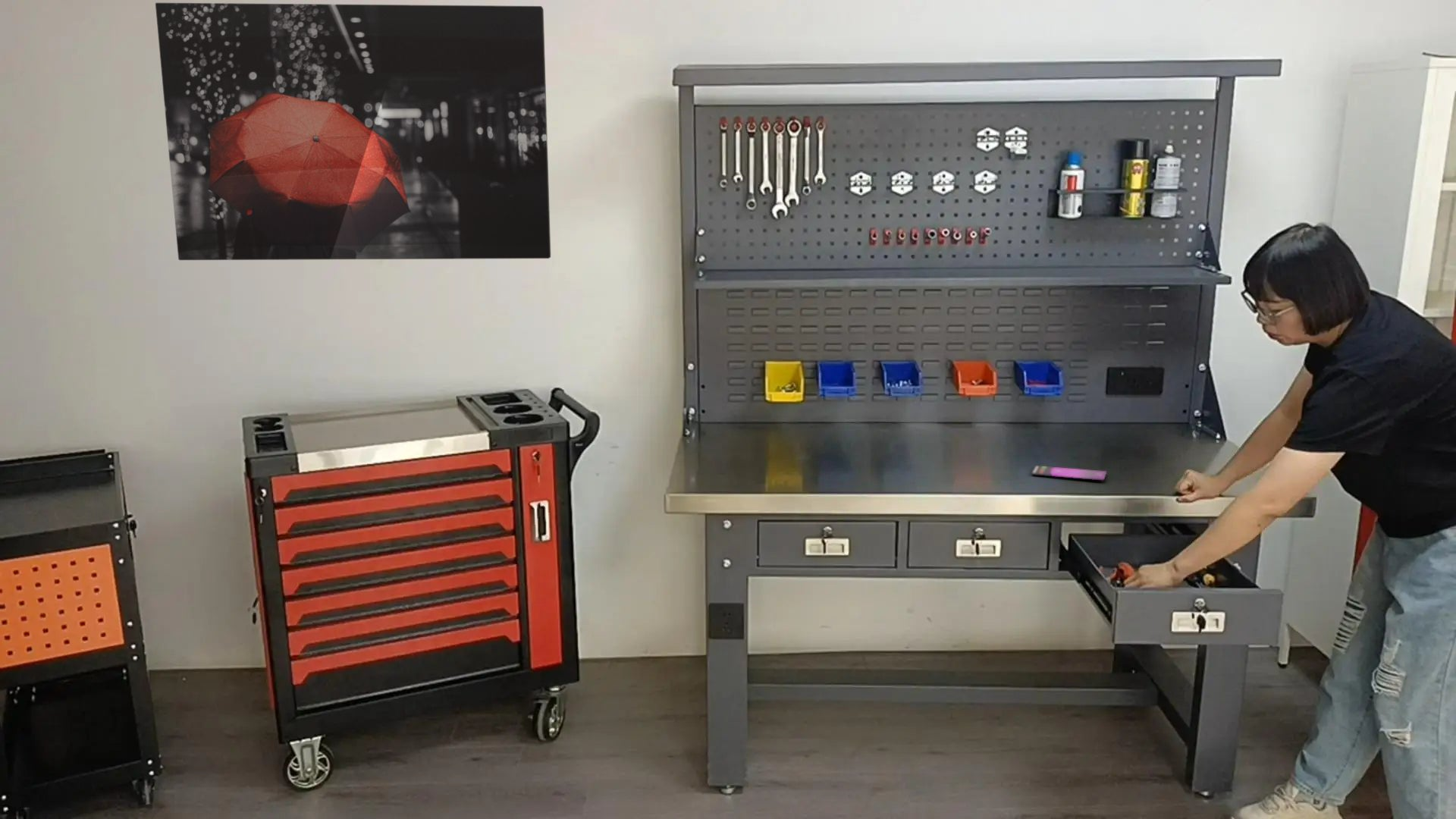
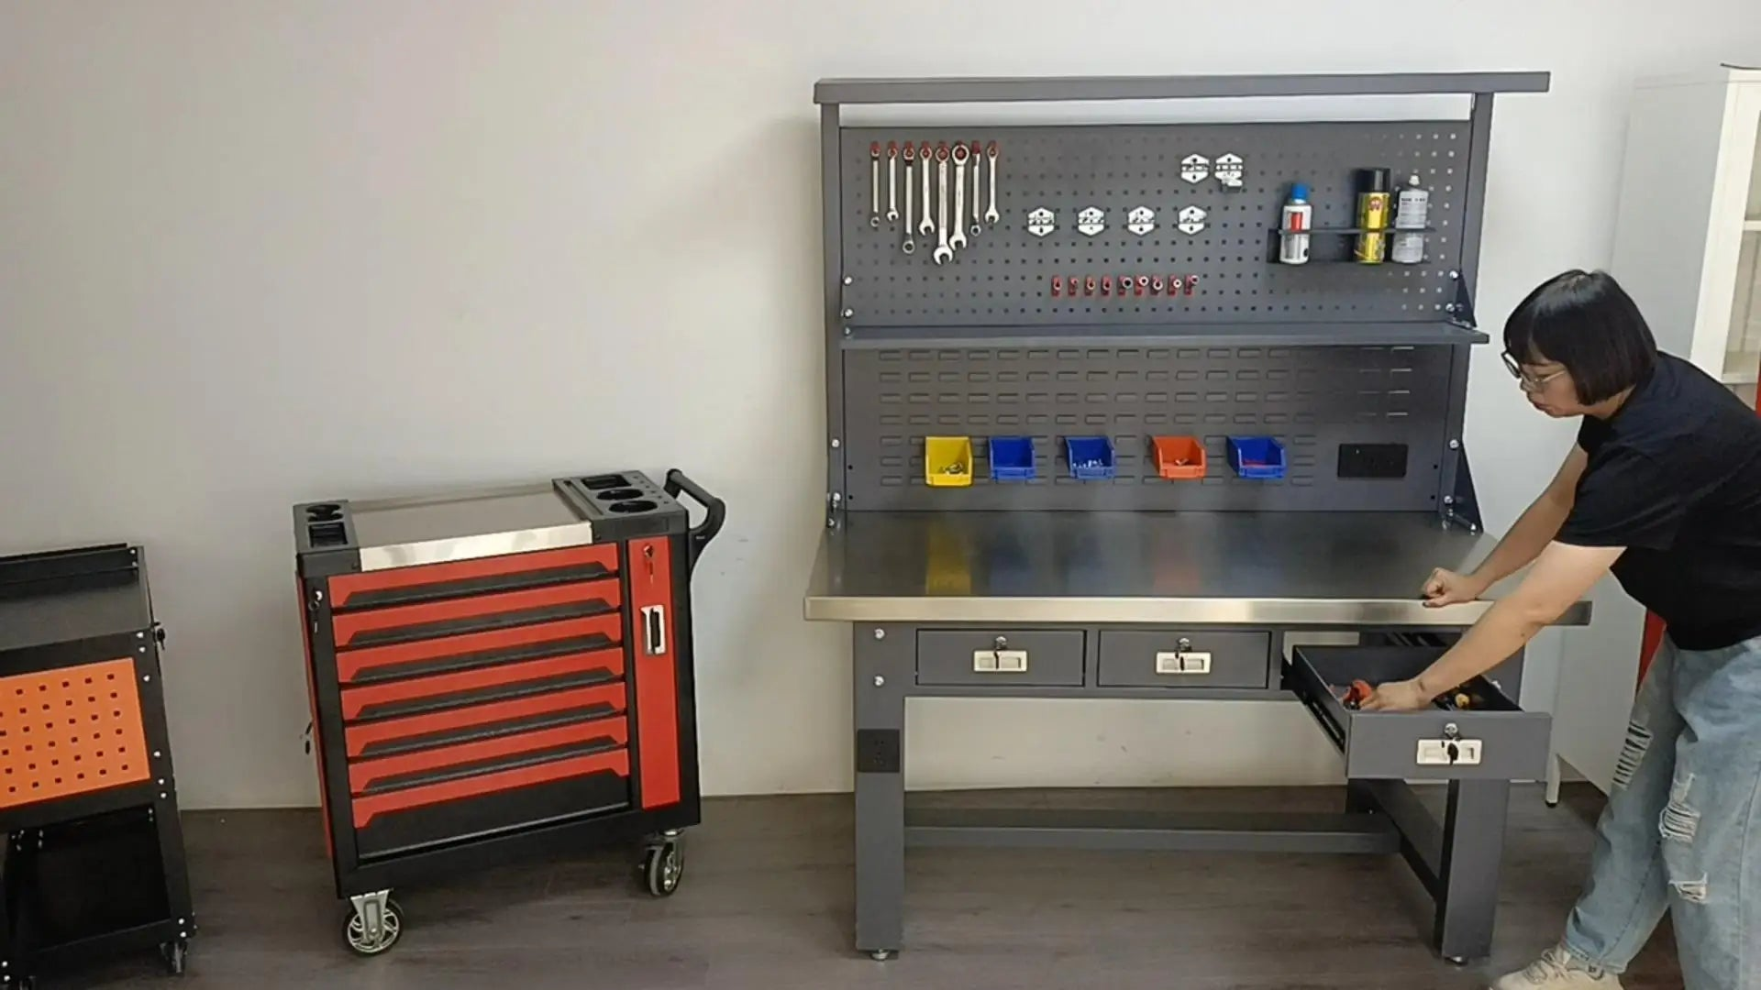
- smartphone [1031,465,1107,482]
- wall art [155,2,551,261]
